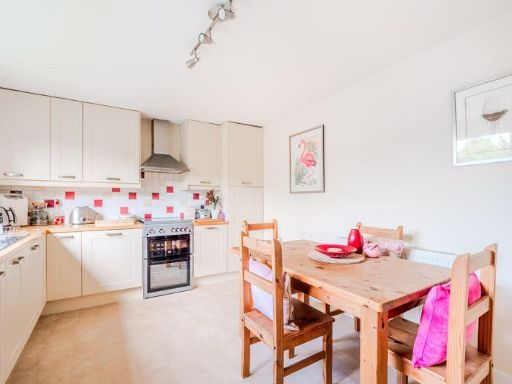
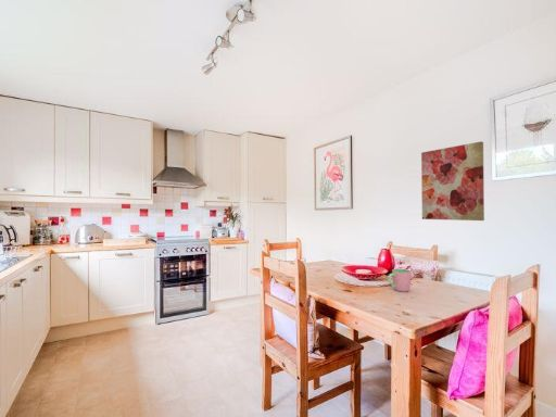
+ wall art [420,140,485,222]
+ cup [387,268,413,293]
